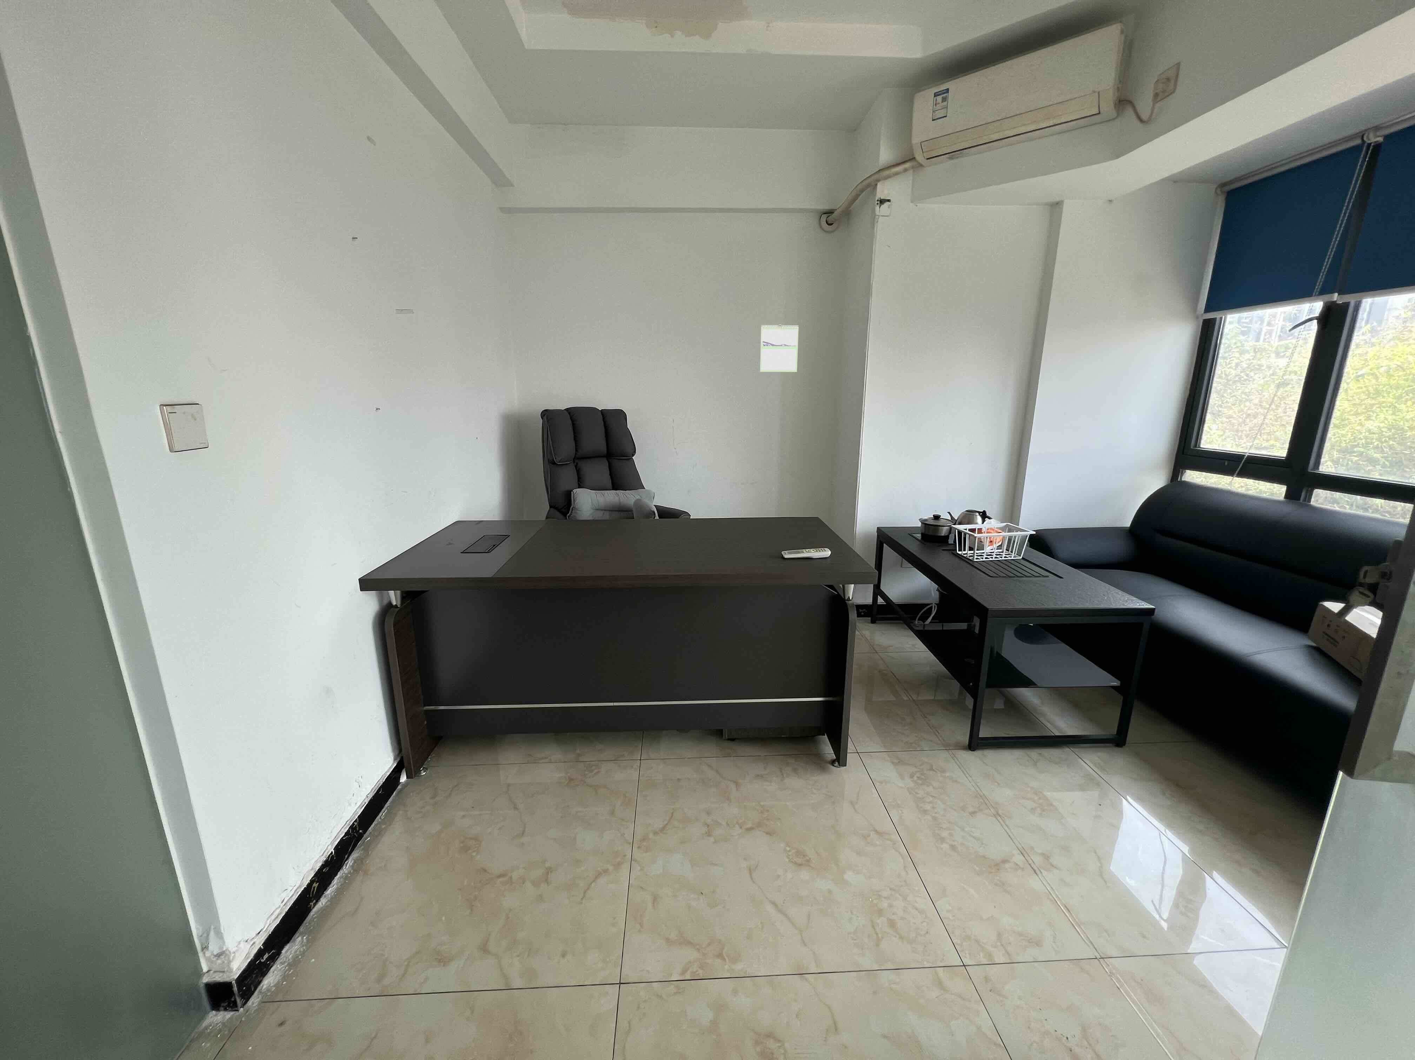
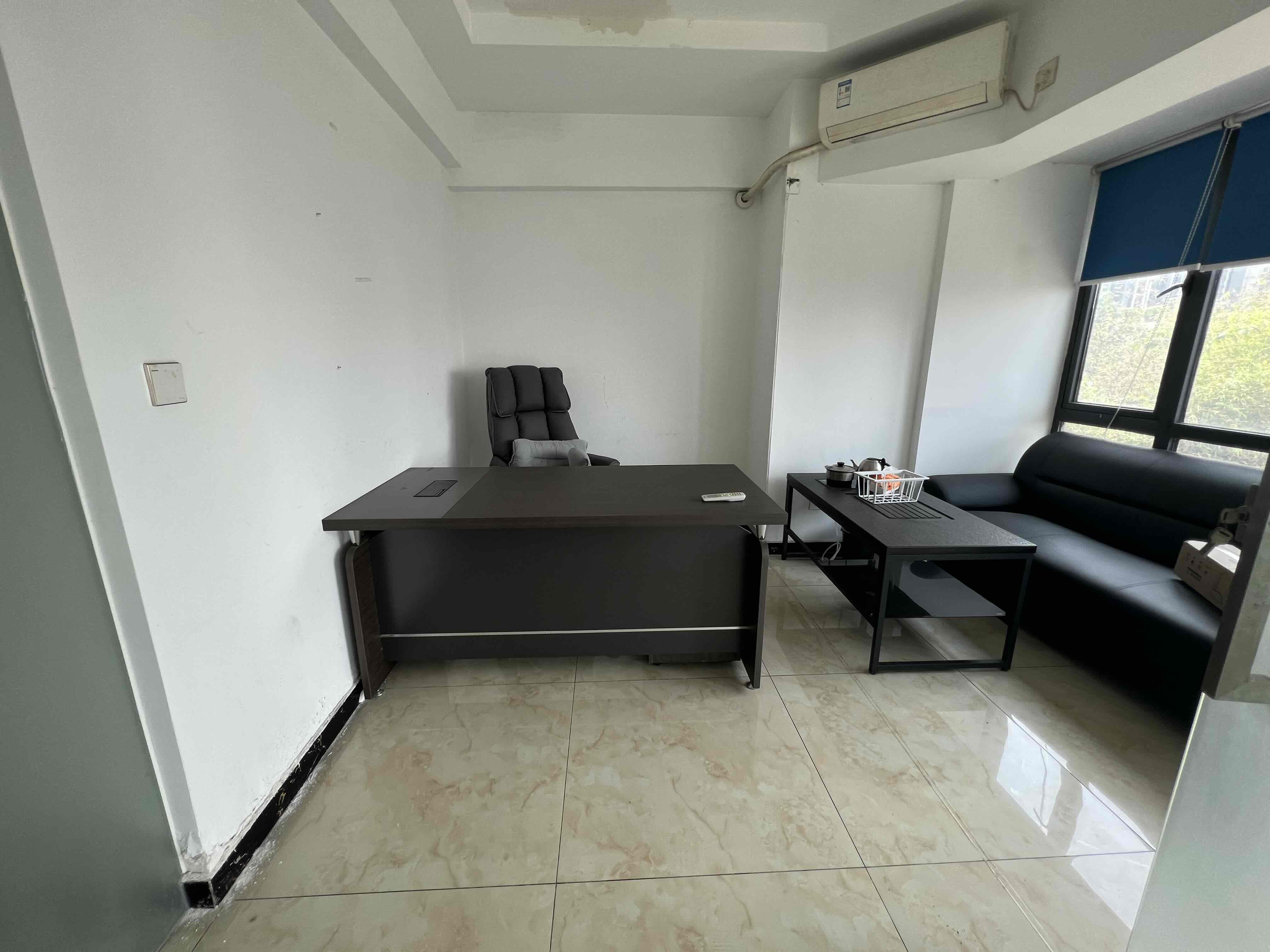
- calendar [760,324,799,372]
